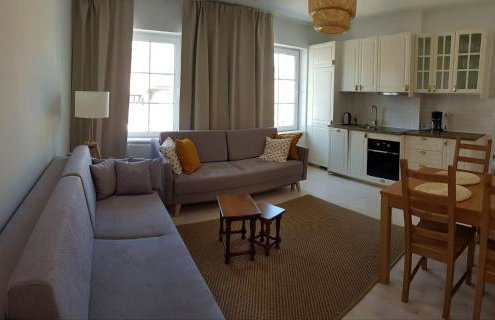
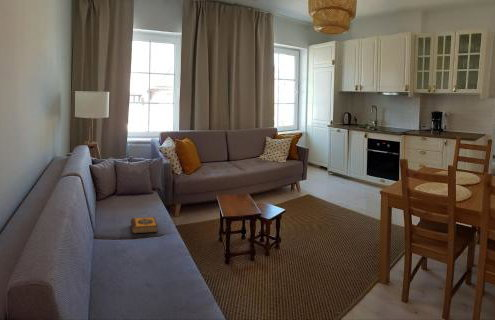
+ hardback book [129,216,158,235]
